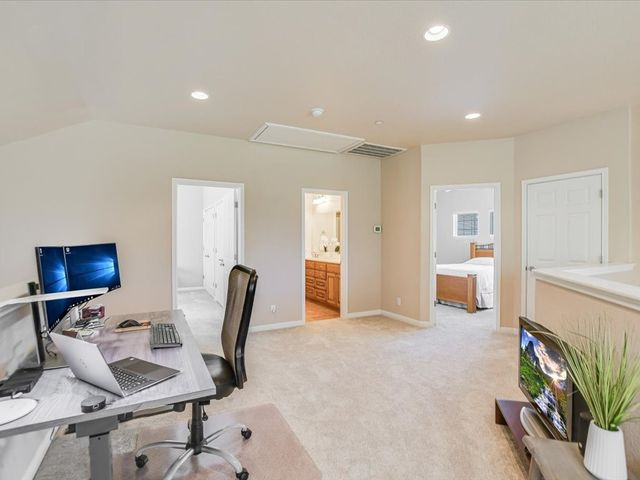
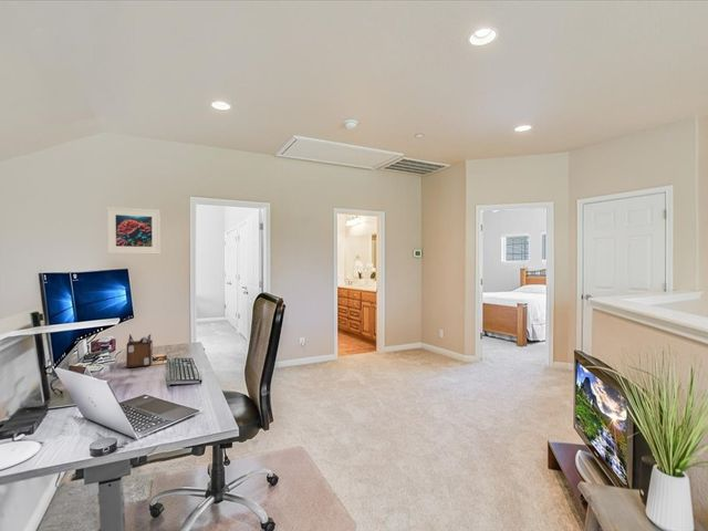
+ desk organizer [125,333,154,368]
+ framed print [105,206,162,256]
